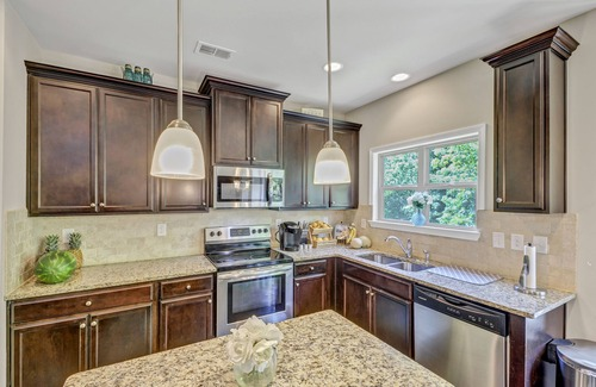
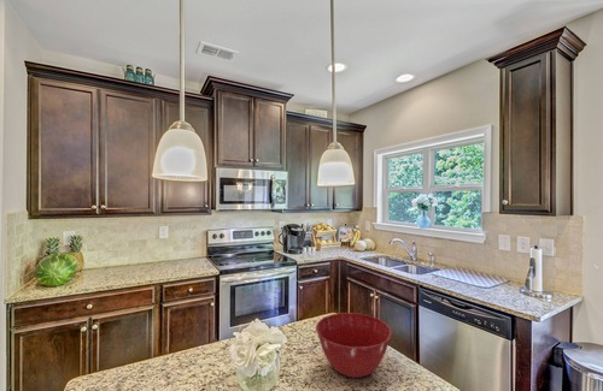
+ mixing bowl [315,312,392,379]
